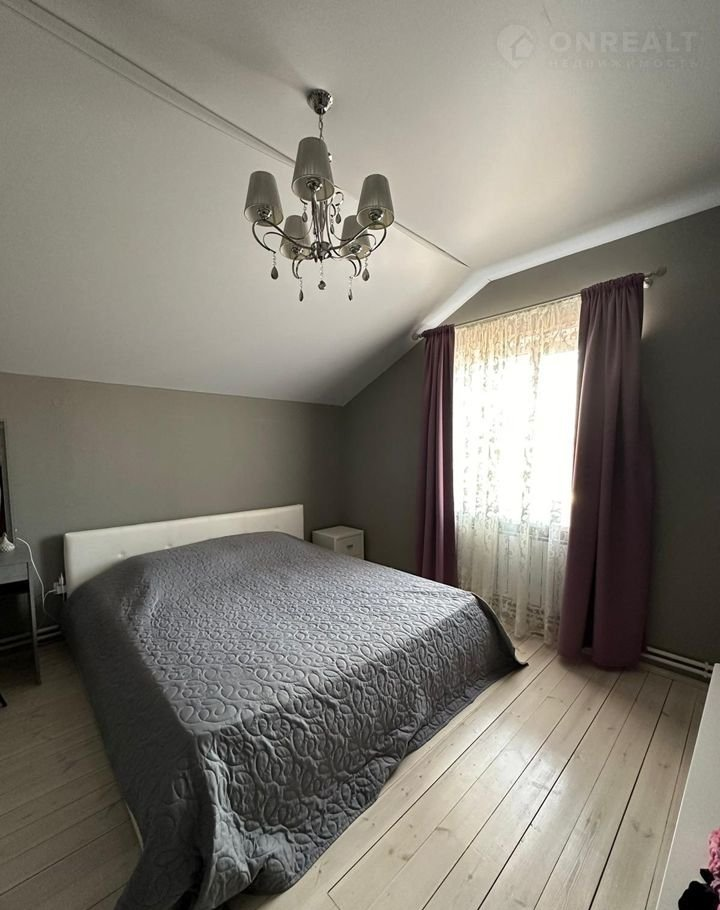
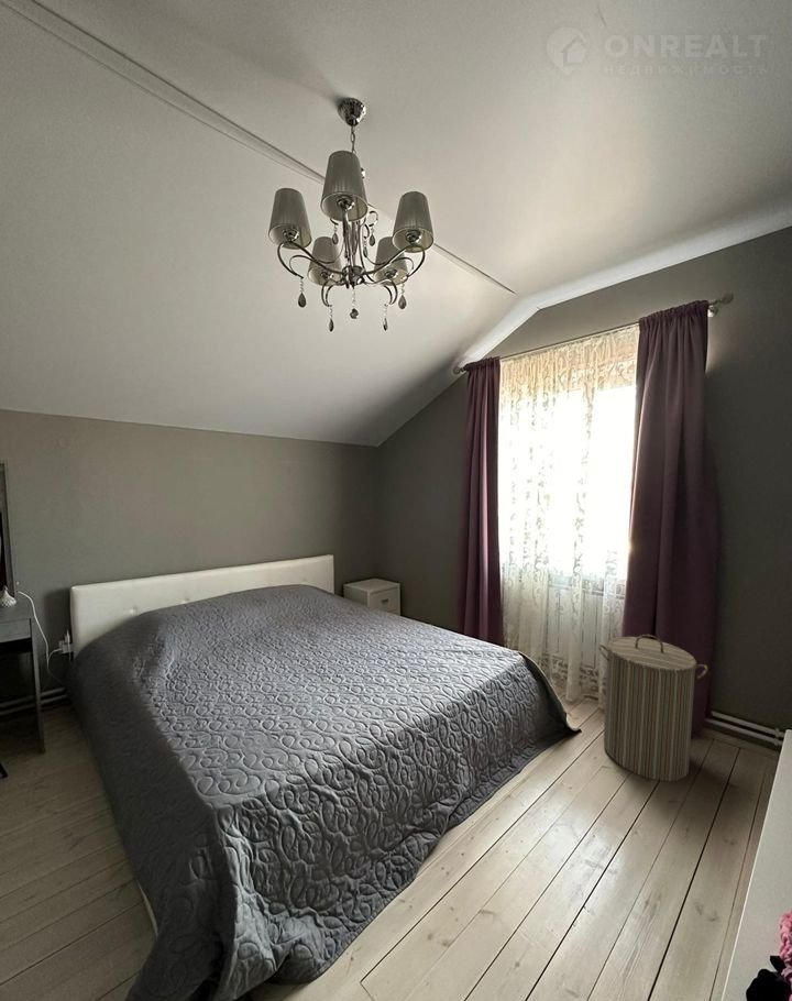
+ laundry hamper [597,634,708,782]
